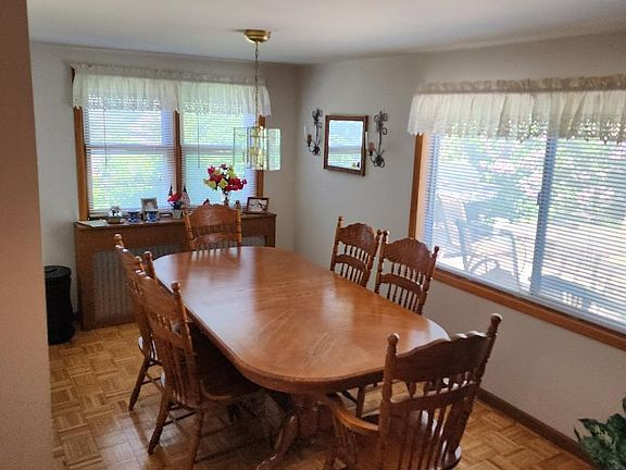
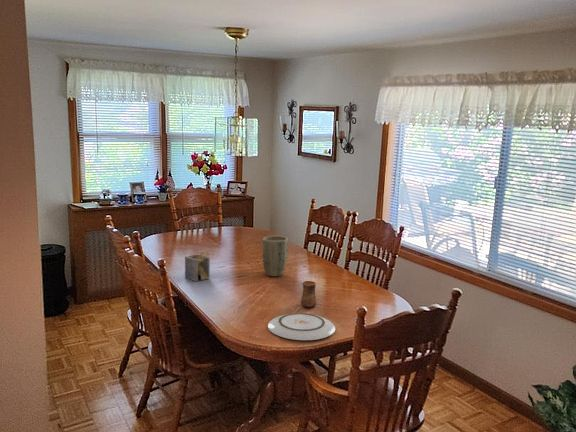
+ cup [300,280,318,309]
+ napkin holder [184,250,211,282]
+ plate [267,312,336,341]
+ plant pot [262,235,289,277]
